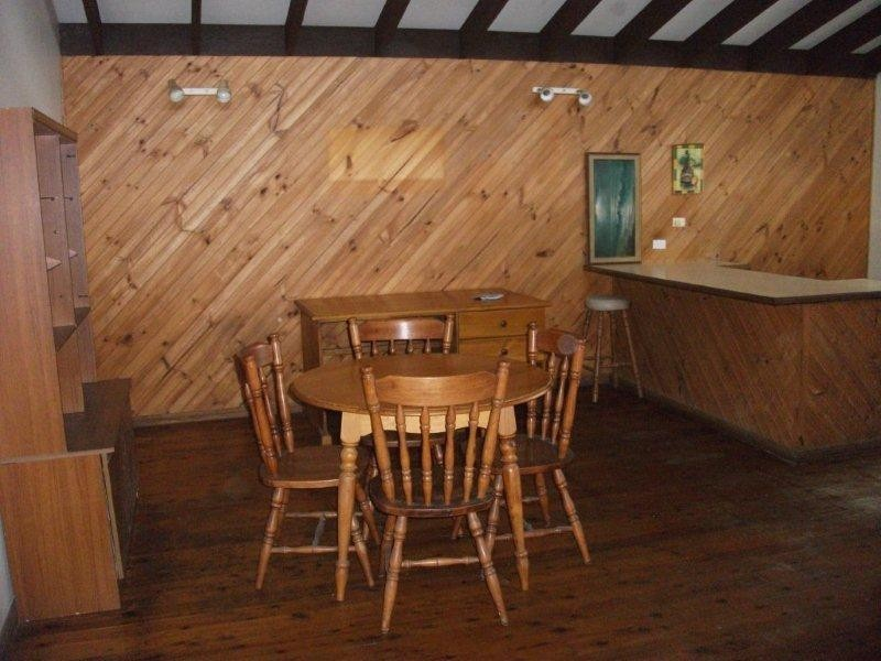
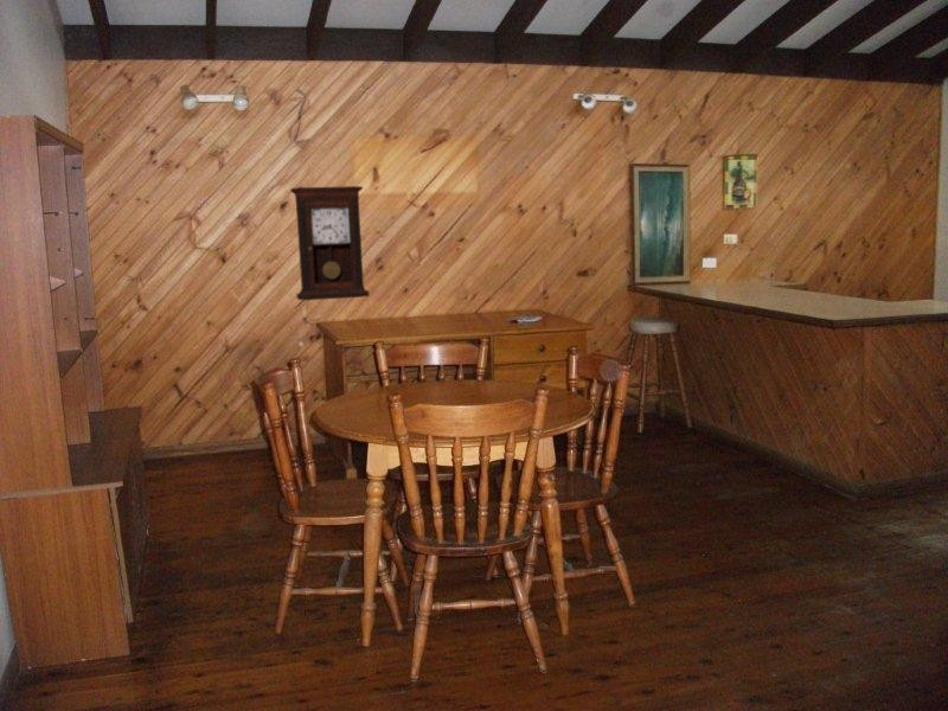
+ pendulum clock [289,185,371,301]
